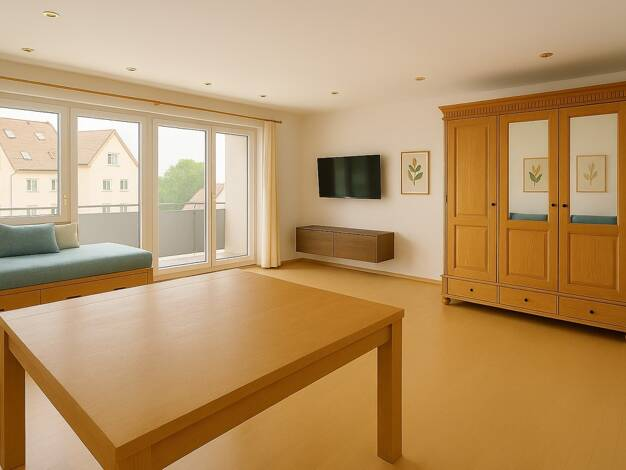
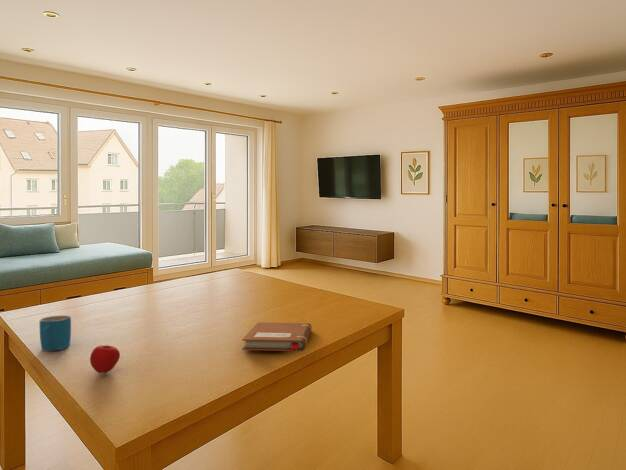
+ mug [39,315,72,352]
+ apple [89,344,121,374]
+ notebook [241,321,313,352]
